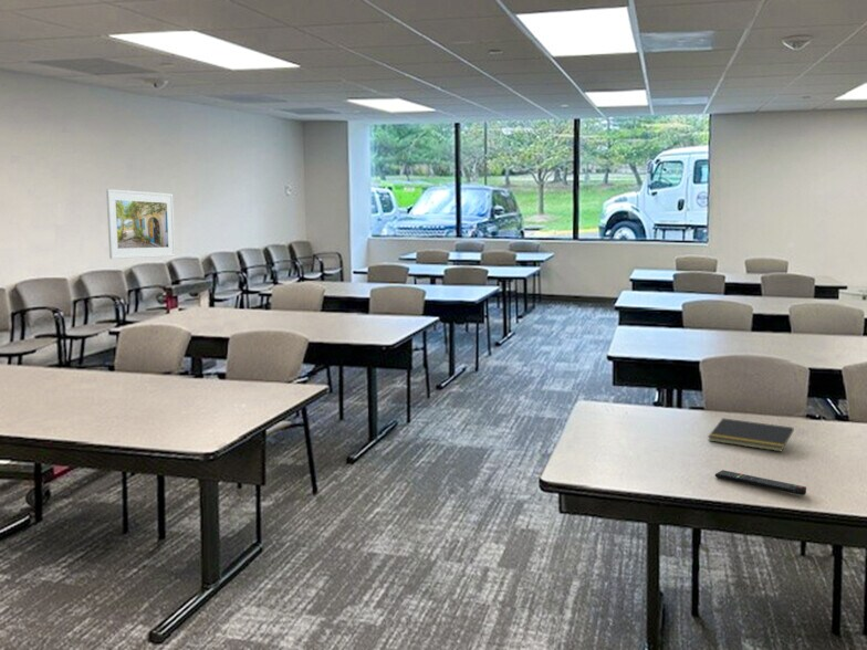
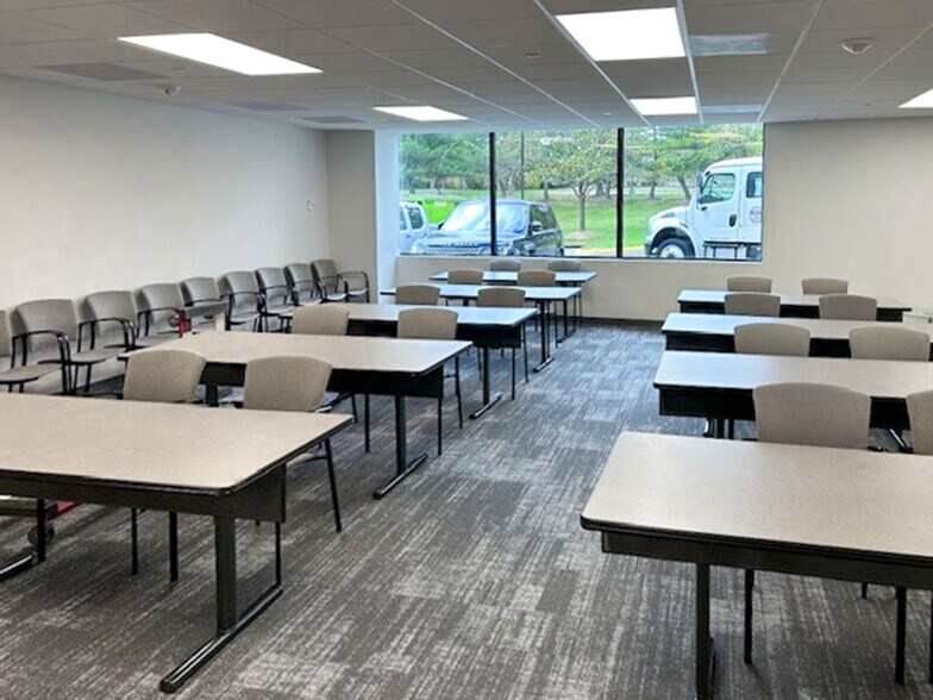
- notepad [707,417,794,453]
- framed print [105,188,176,260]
- remote control [714,469,807,496]
